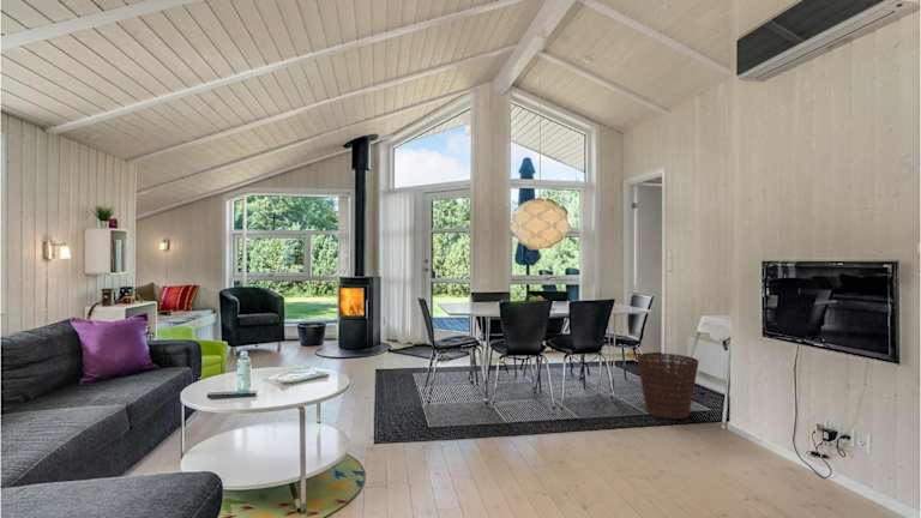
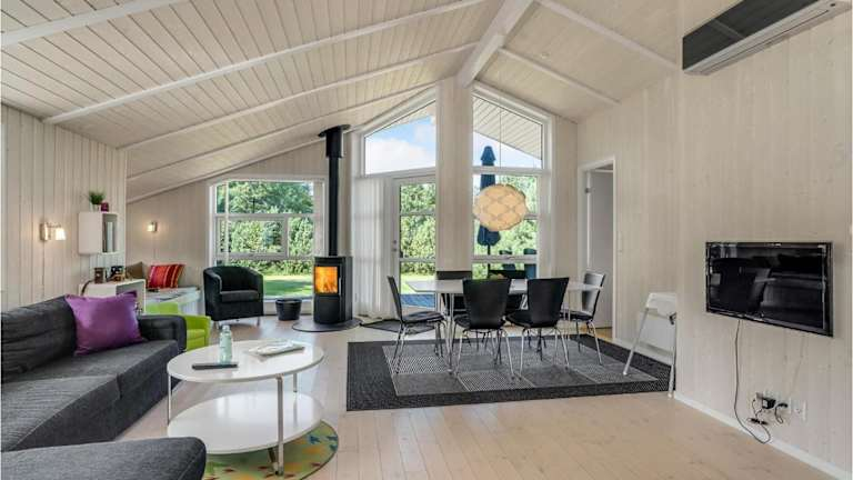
- basket [636,353,700,420]
